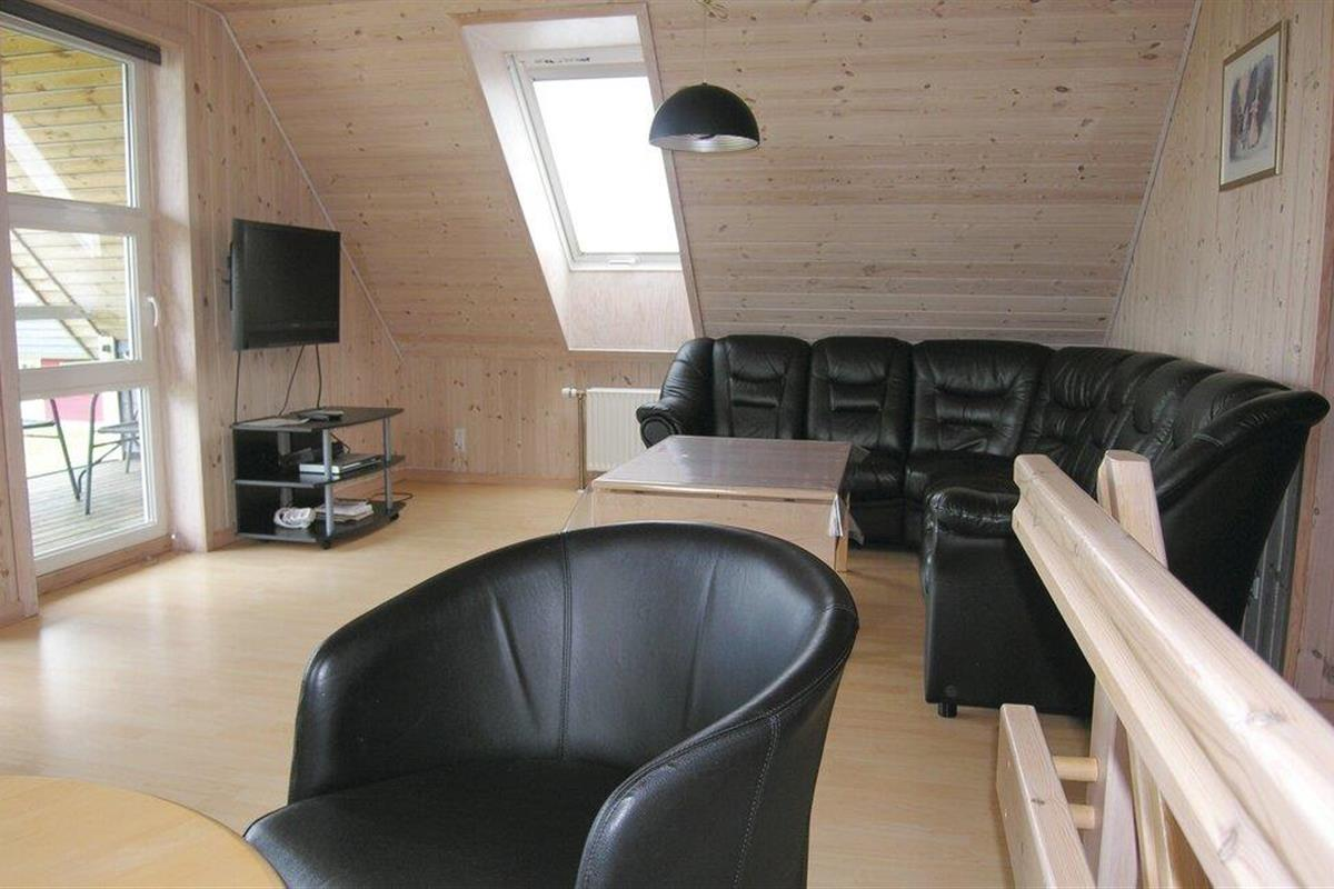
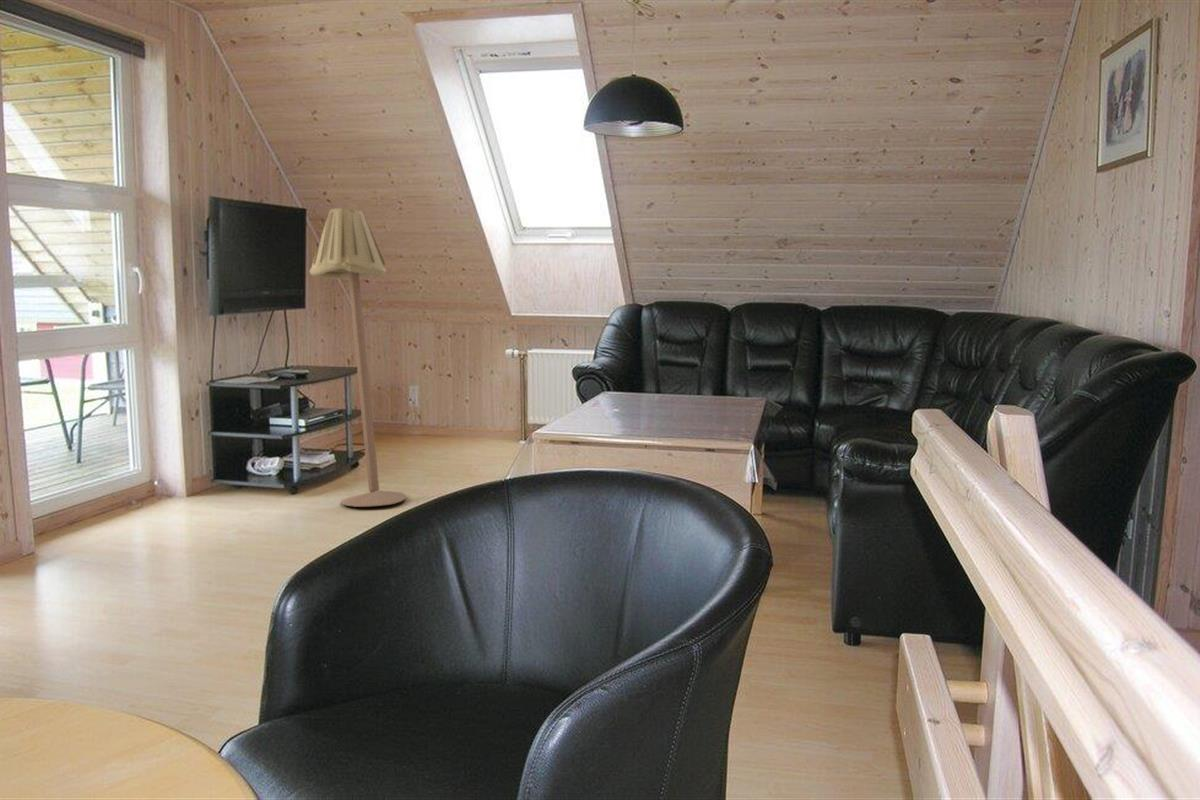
+ floor lamp [309,204,407,508]
